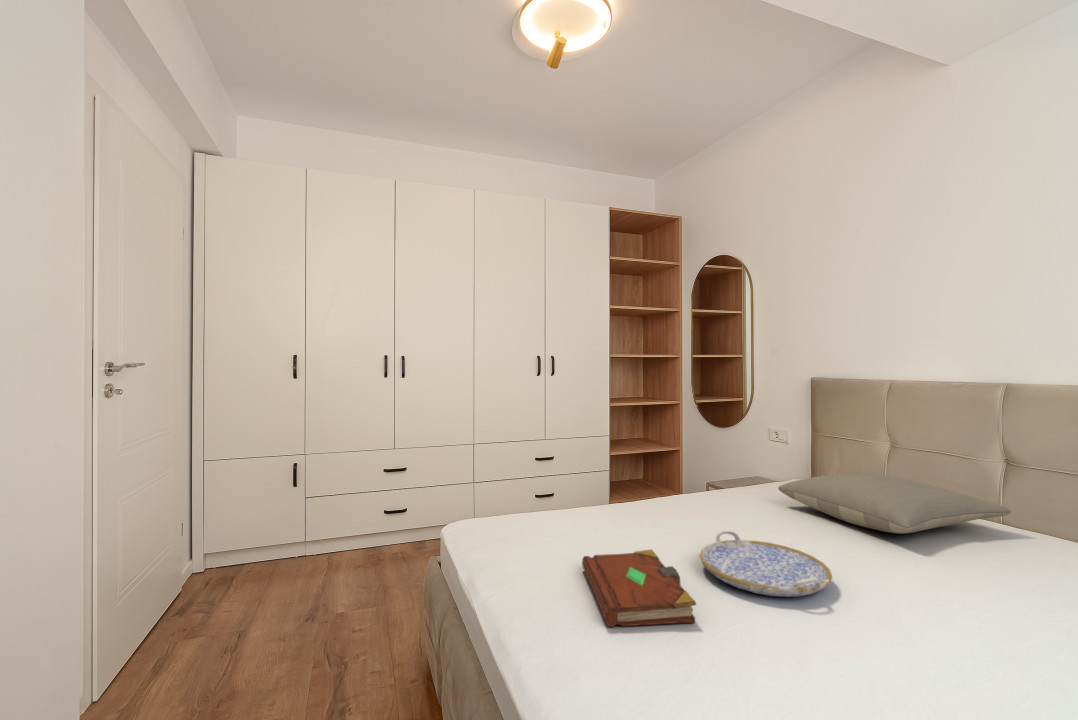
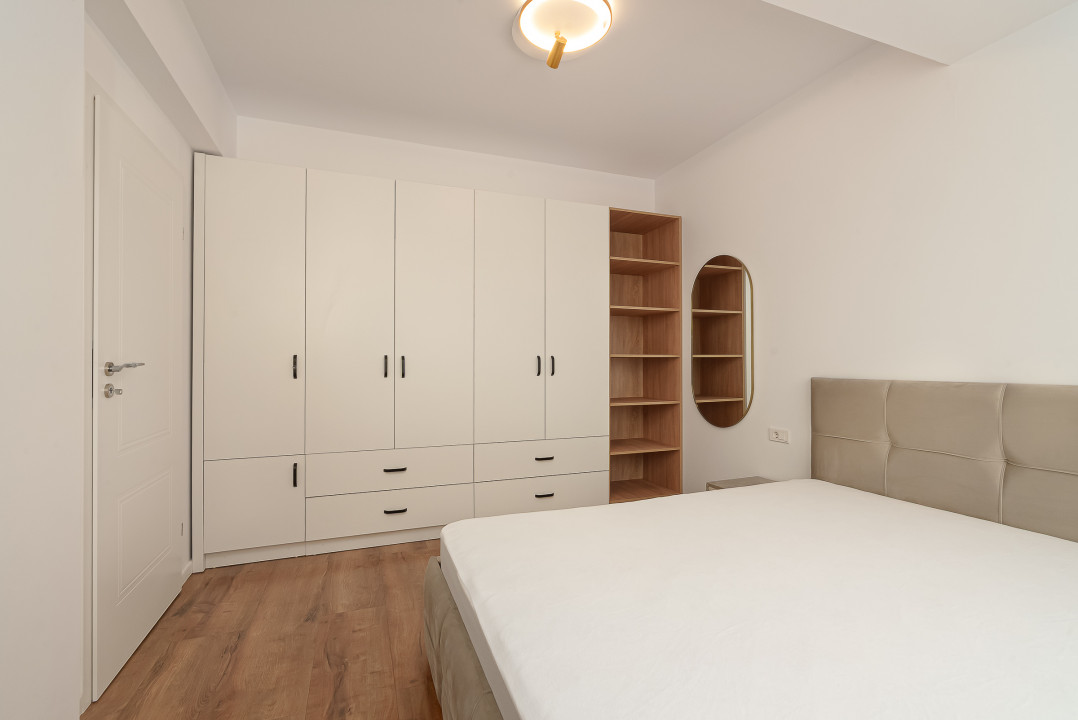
- pillow [777,473,1012,534]
- serving tray [699,530,833,598]
- book [581,548,697,628]
